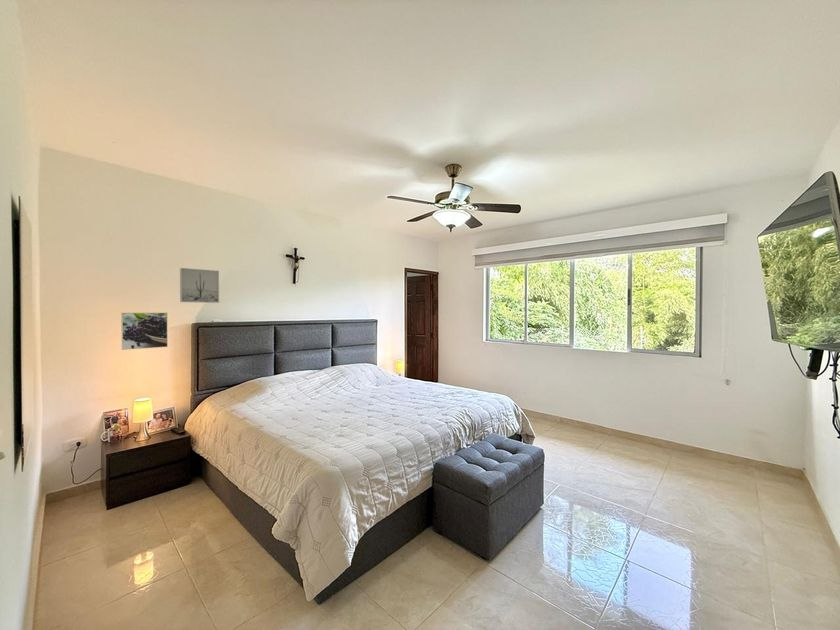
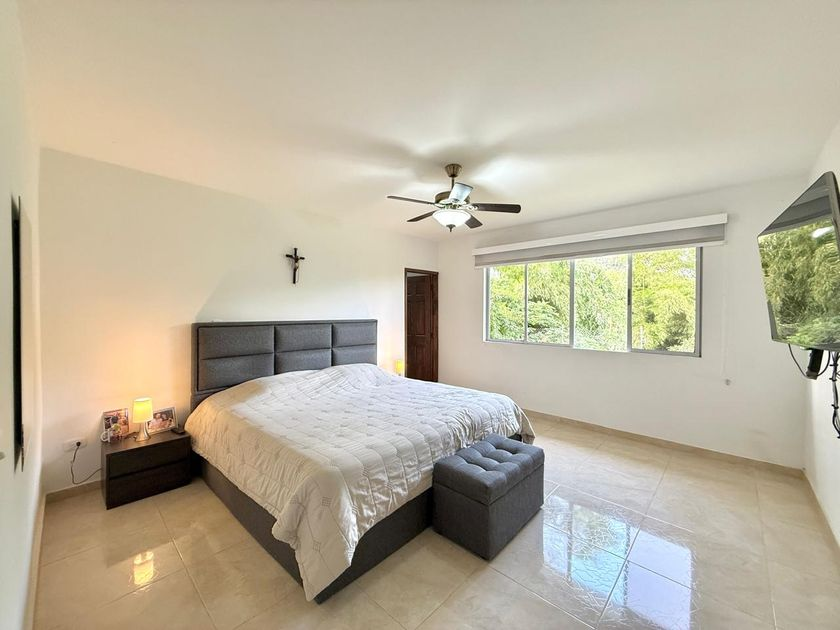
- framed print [120,312,169,351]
- wall art [179,267,220,304]
